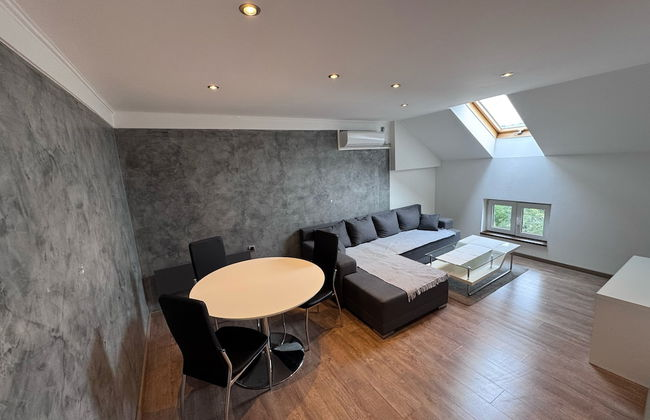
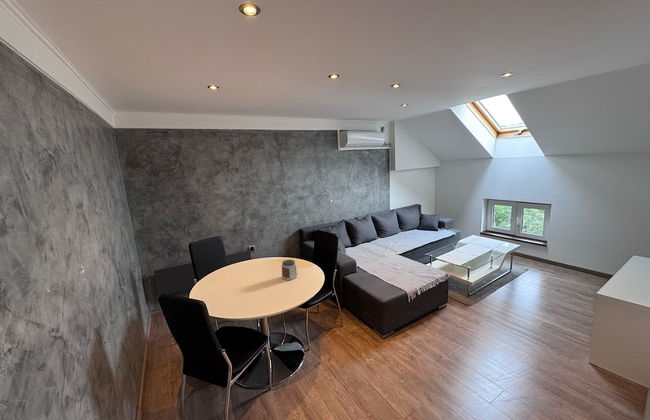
+ jar [280,259,298,281]
